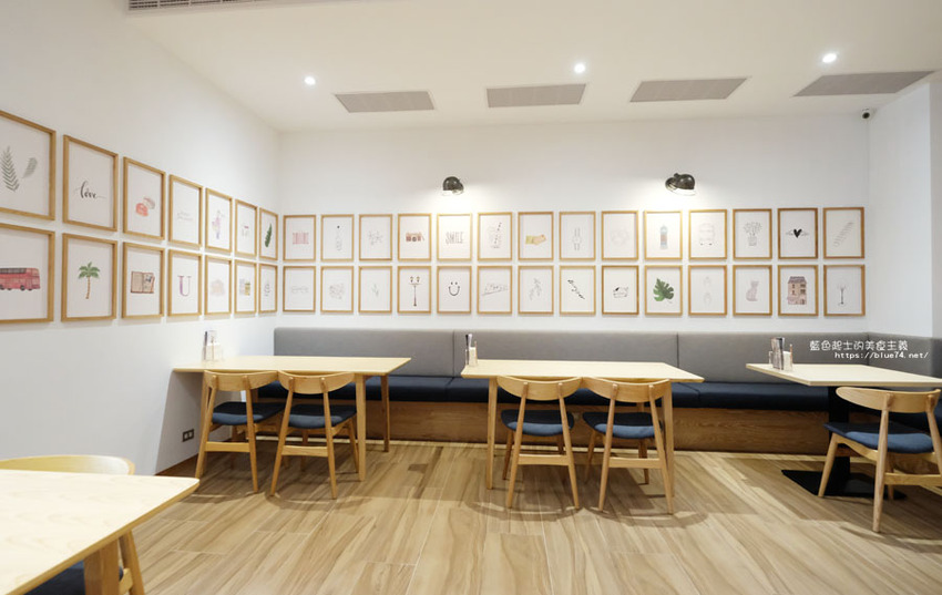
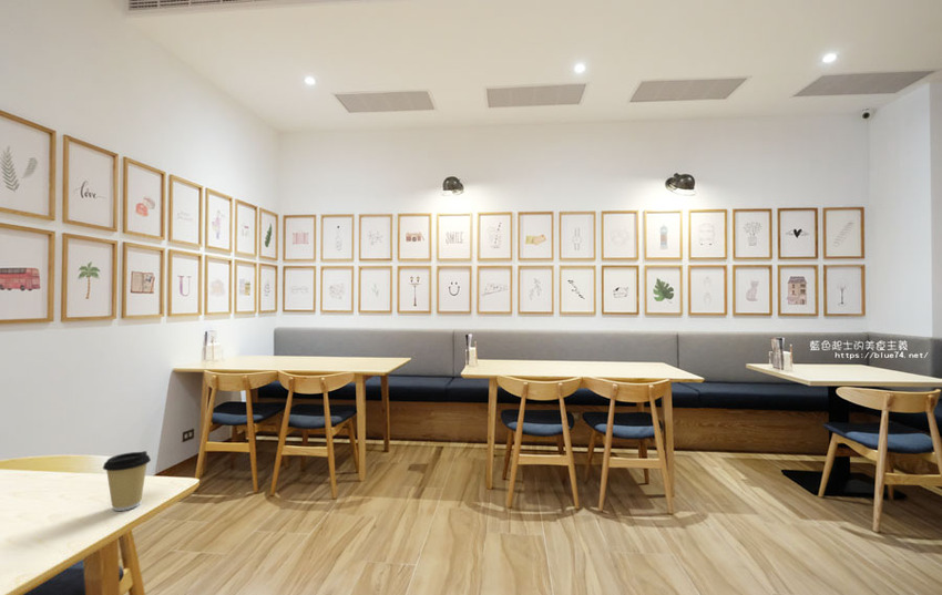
+ coffee cup [102,450,152,512]
